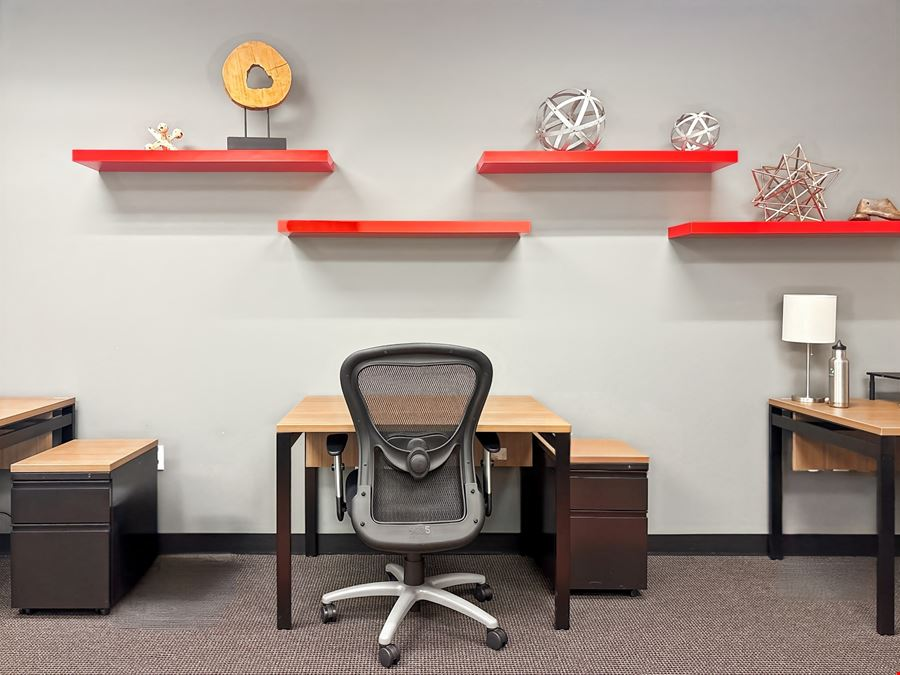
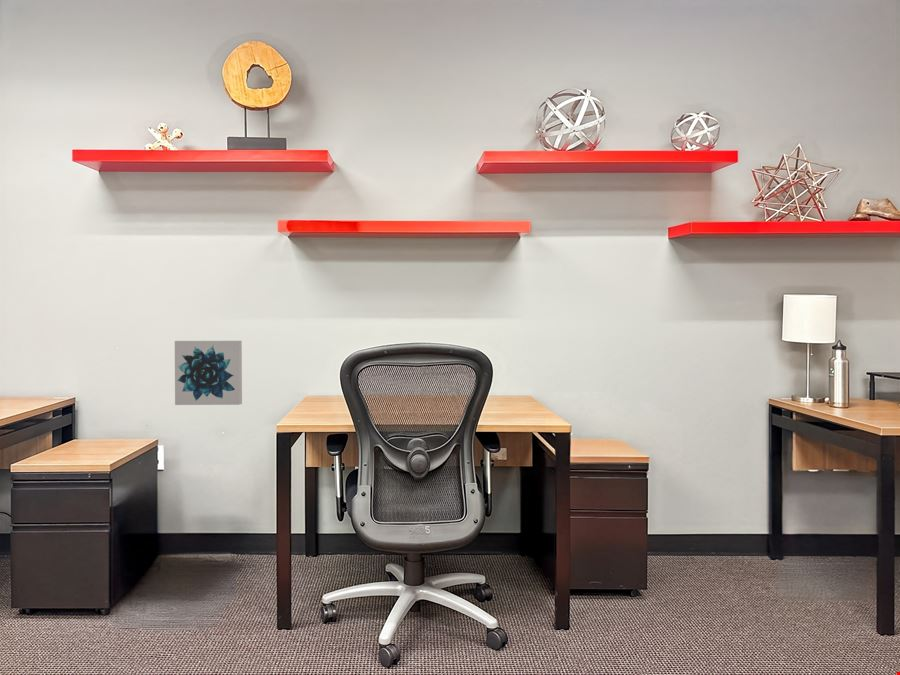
+ wall art [174,340,243,406]
